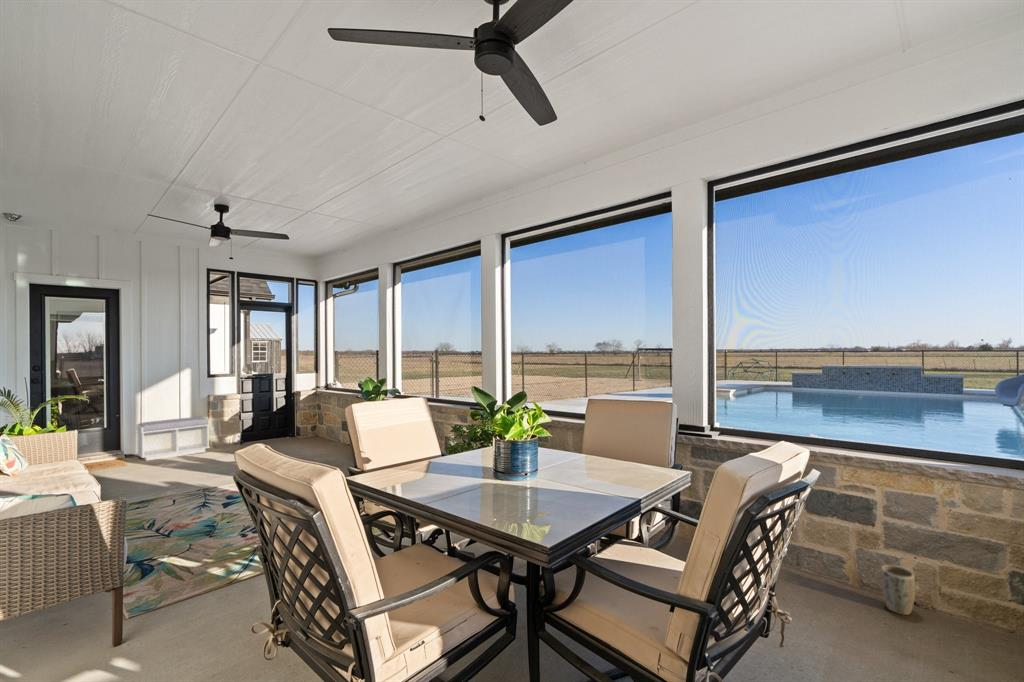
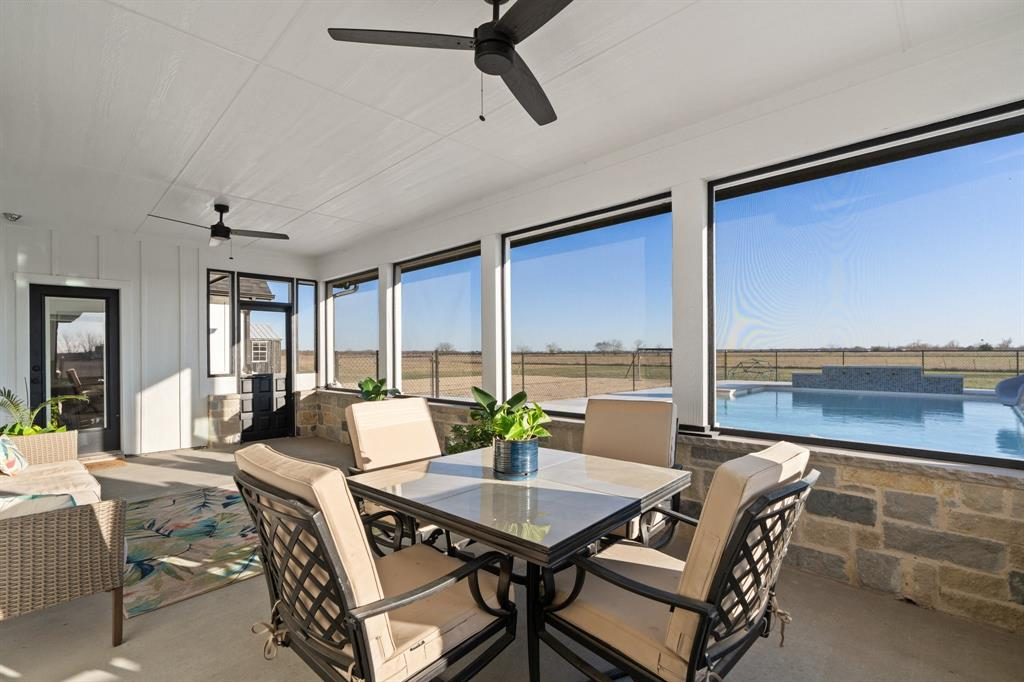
- plant pot [880,564,916,616]
- bench [136,416,211,461]
